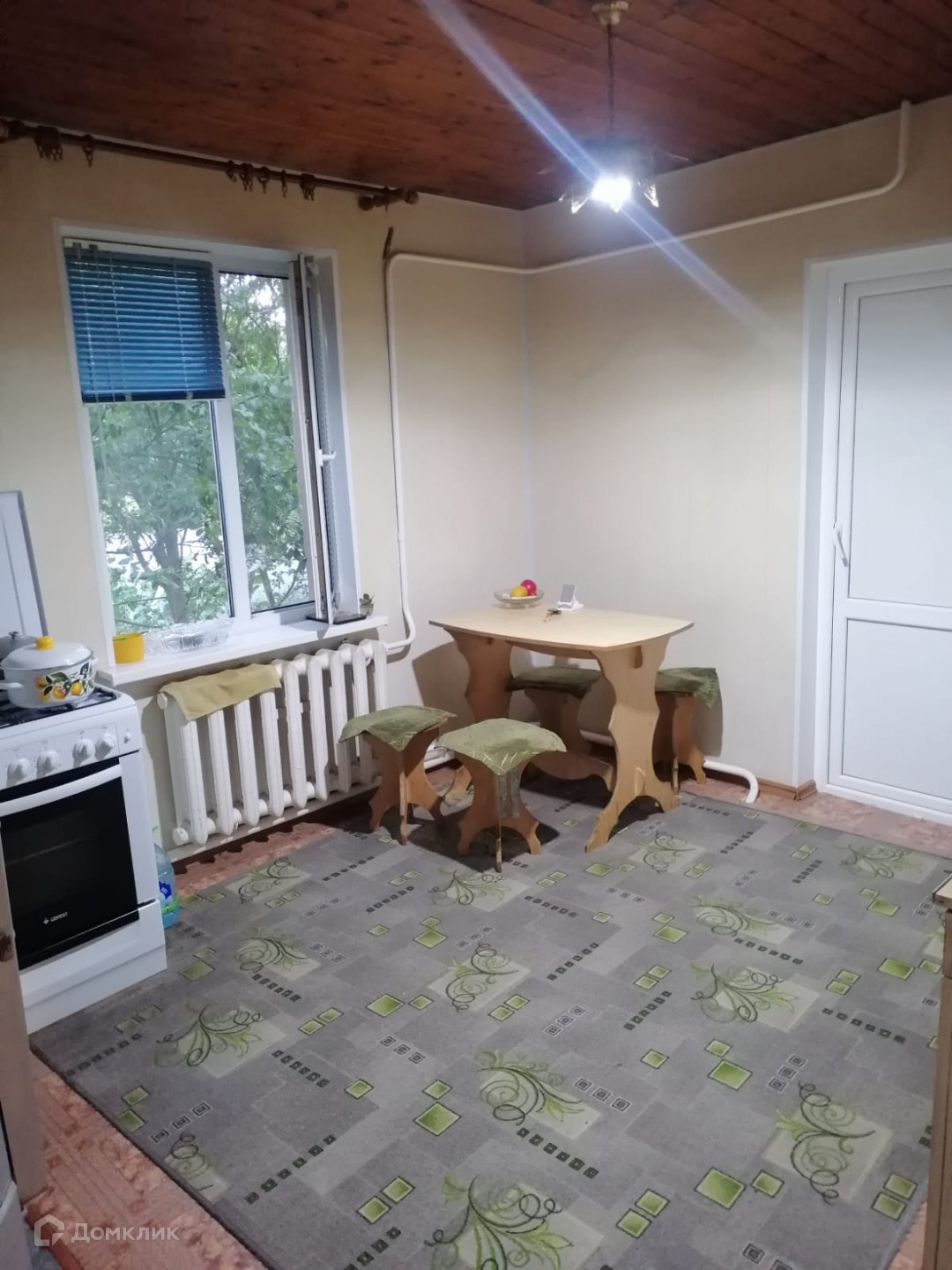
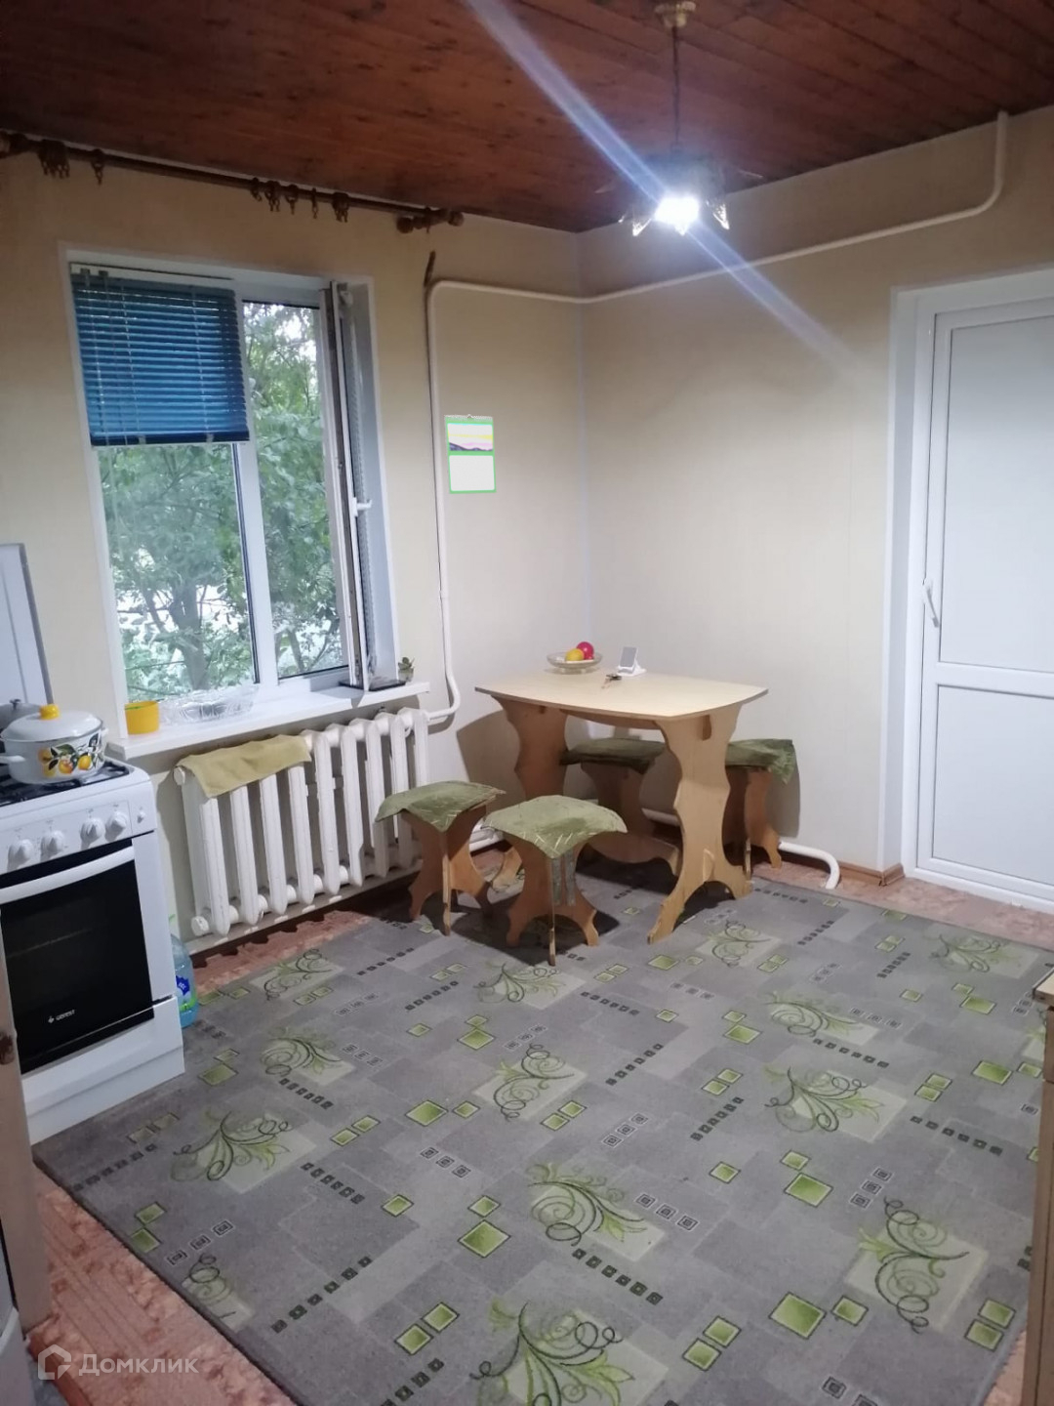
+ calendar [444,414,498,495]
